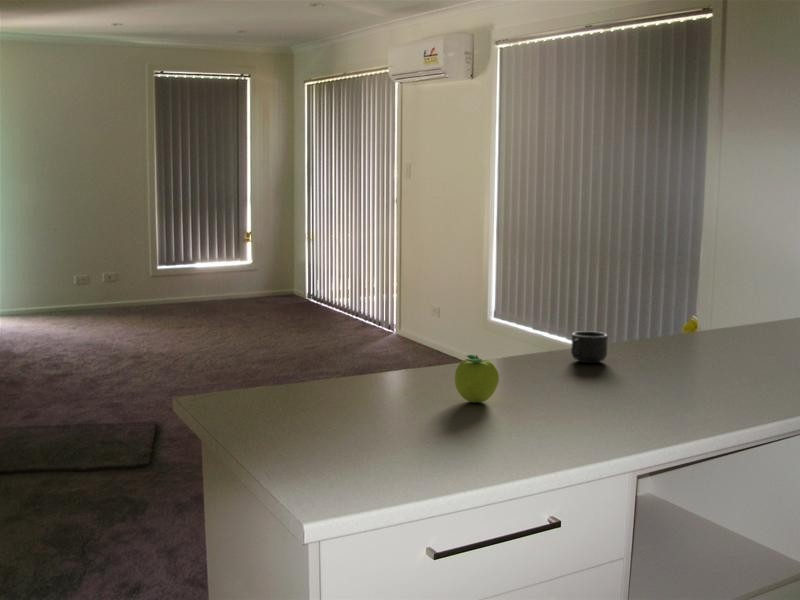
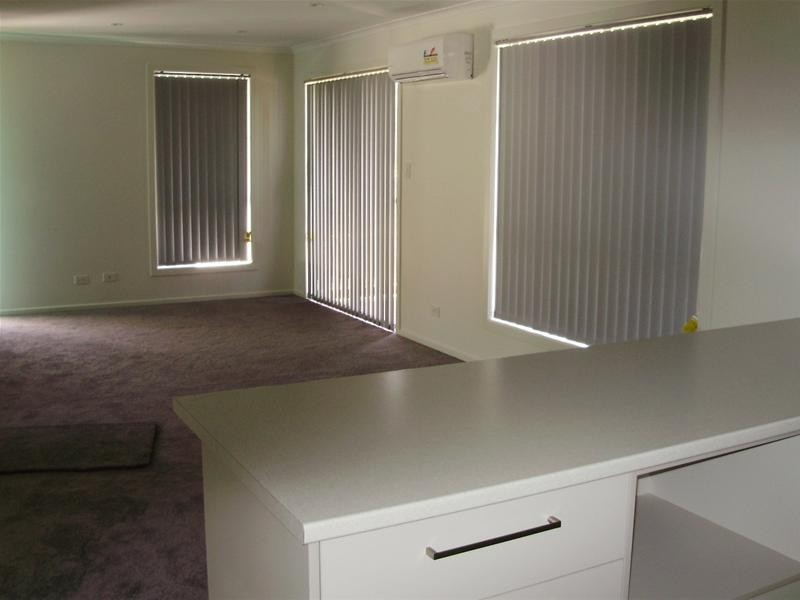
- fruit [454,354,500,403]
- mug [570,330,609,364]
